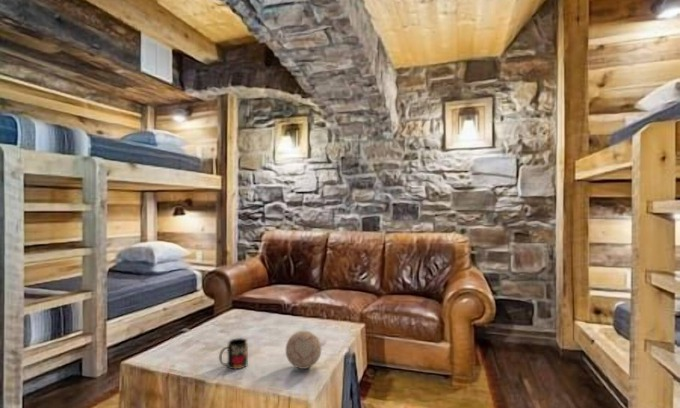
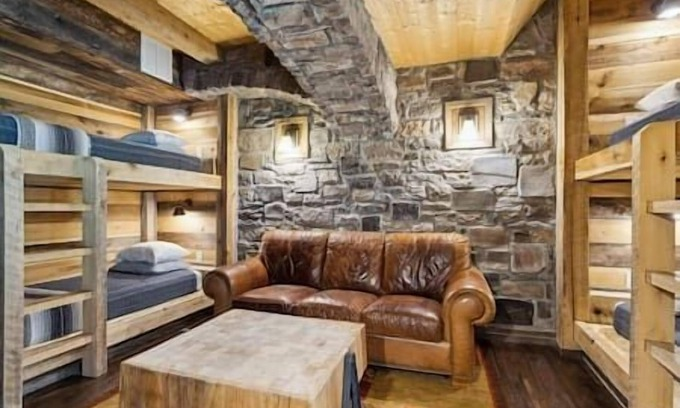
- mug [218,337,249,370]
- decorative ball [285,330,322,370]
